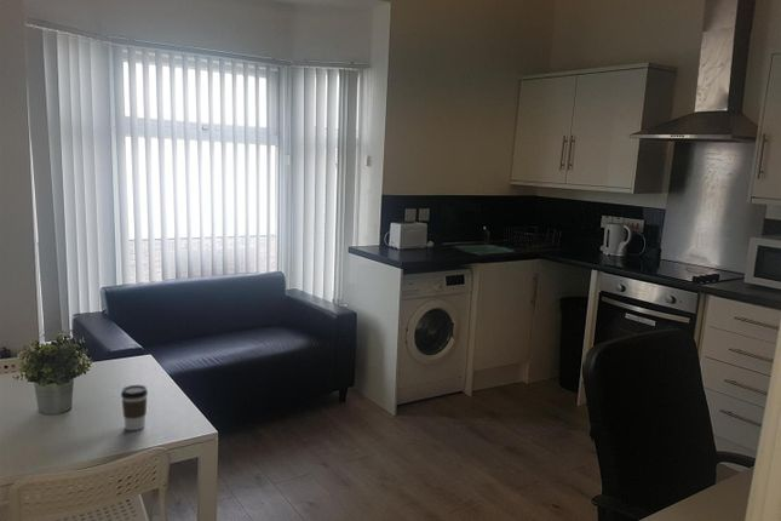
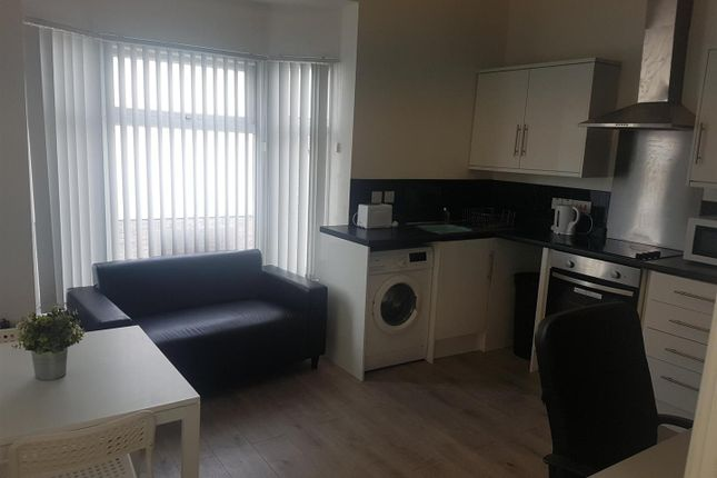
- coffee cup [120,384,149,431]
